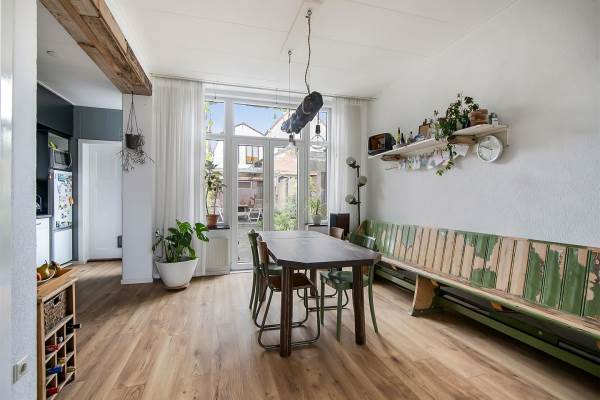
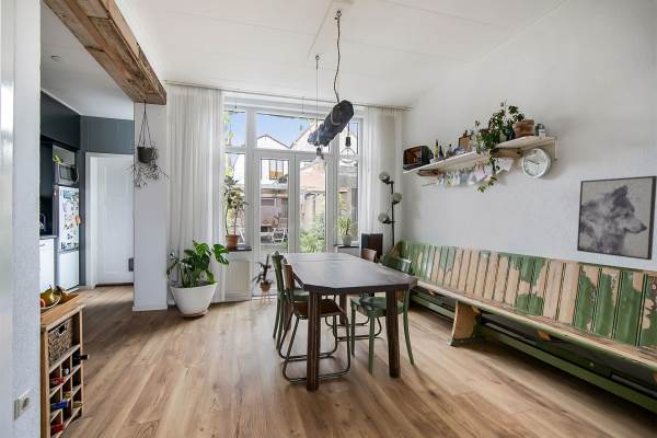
+ house plant [249,253,276,306]
+ wall art [576,175,657,261]
